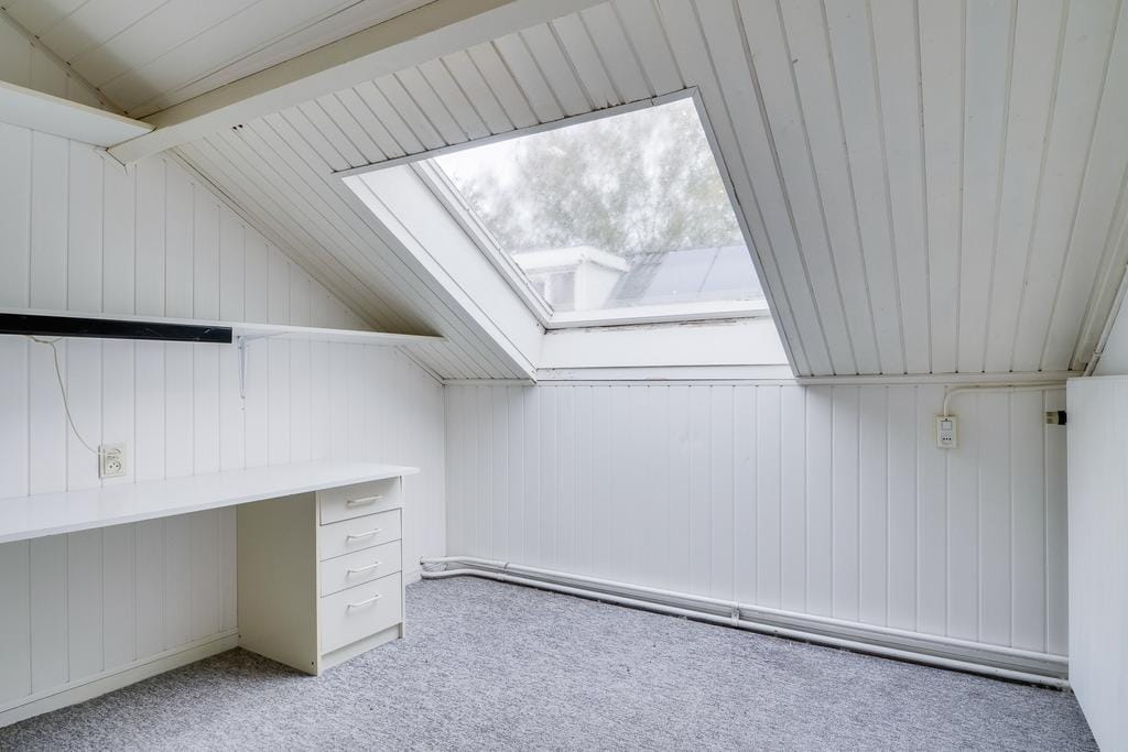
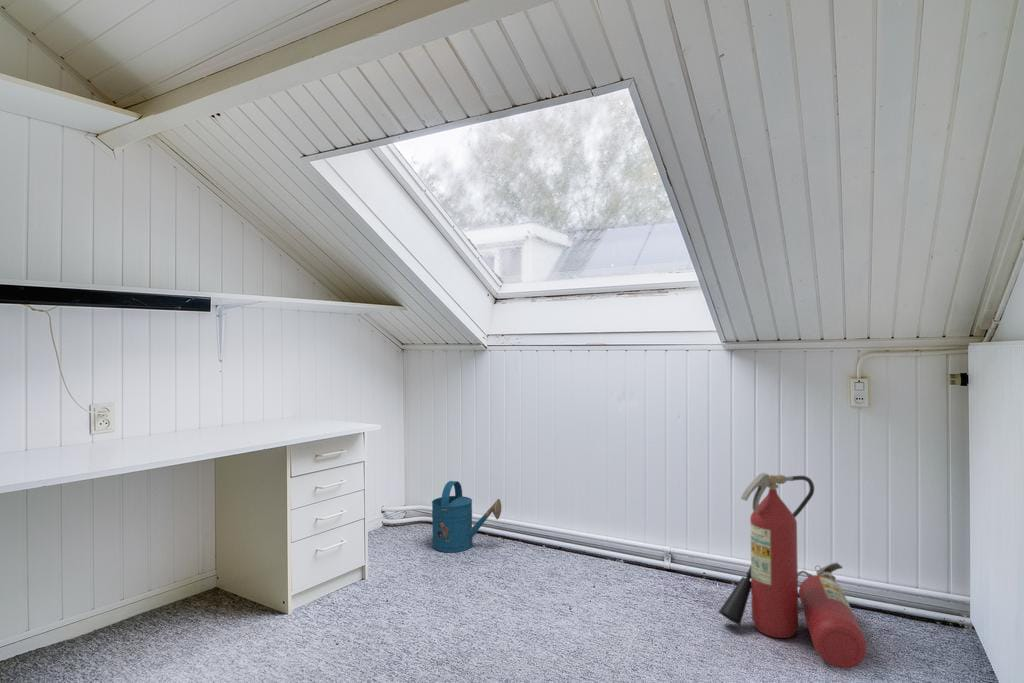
+ fire extinguisher [717,472,868,670]
+ watering can [431,480,502,553]
